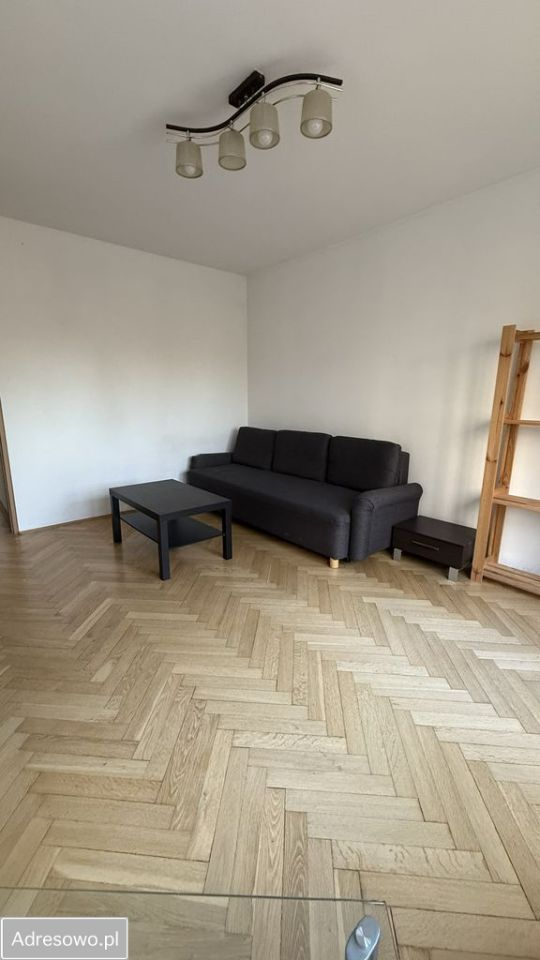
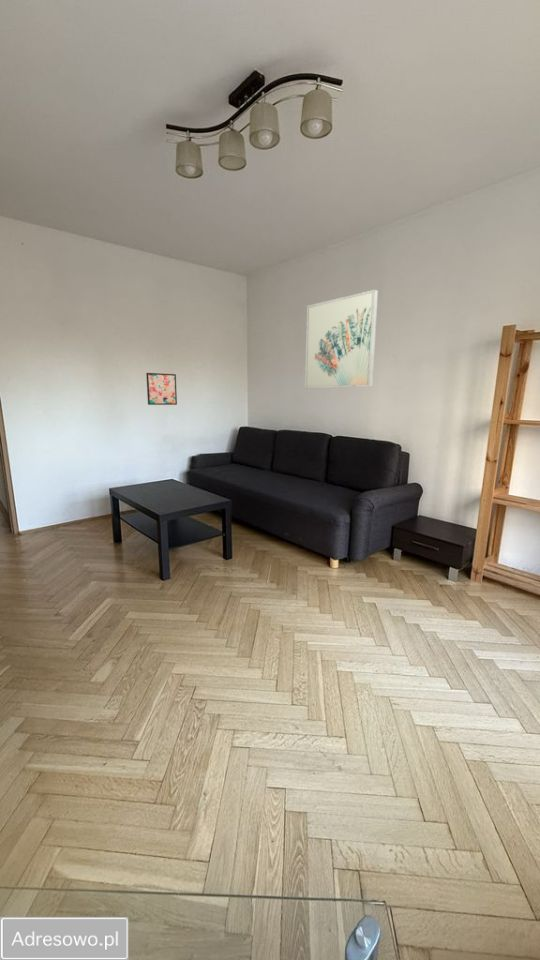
+ wall art [145,372,178,406]
+ wall art [304,289,379,389]
